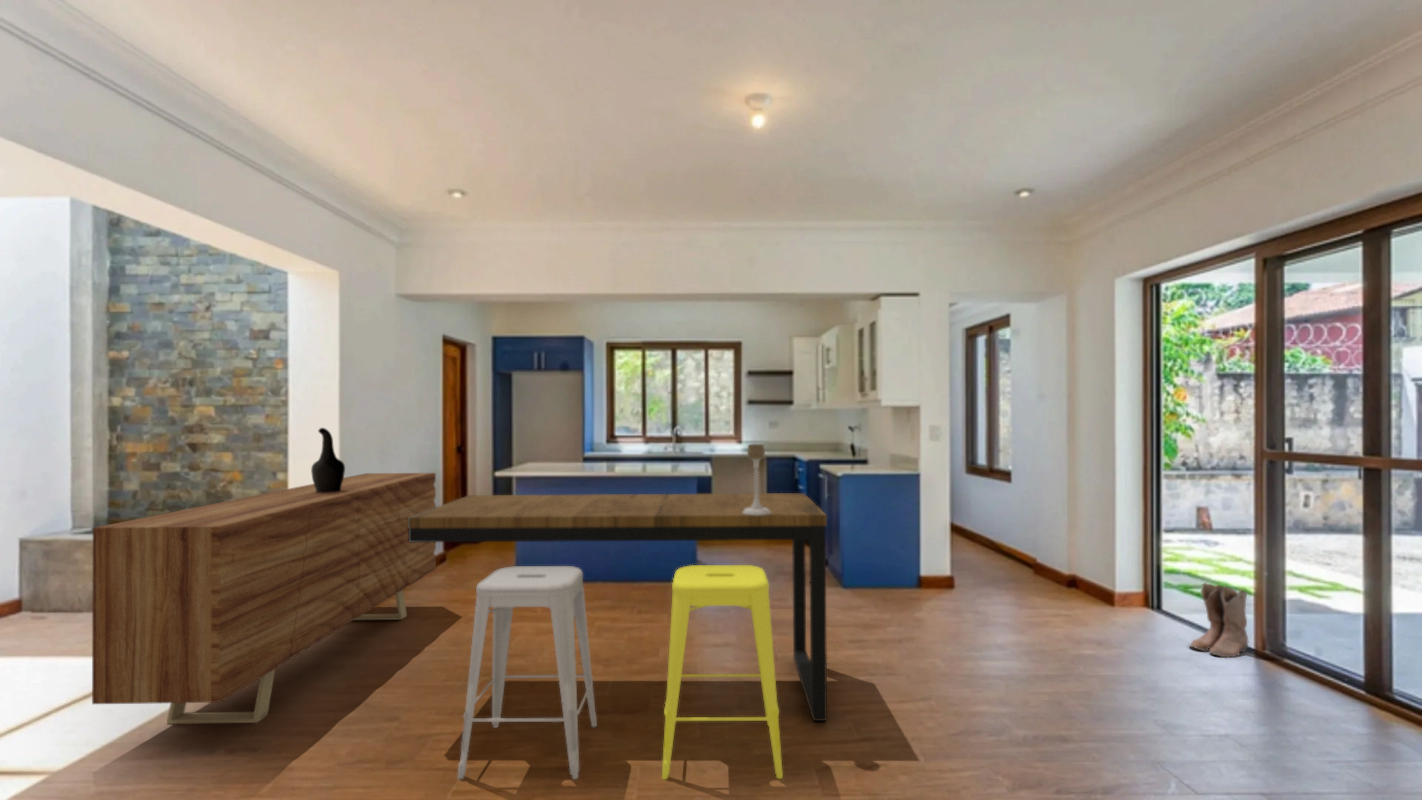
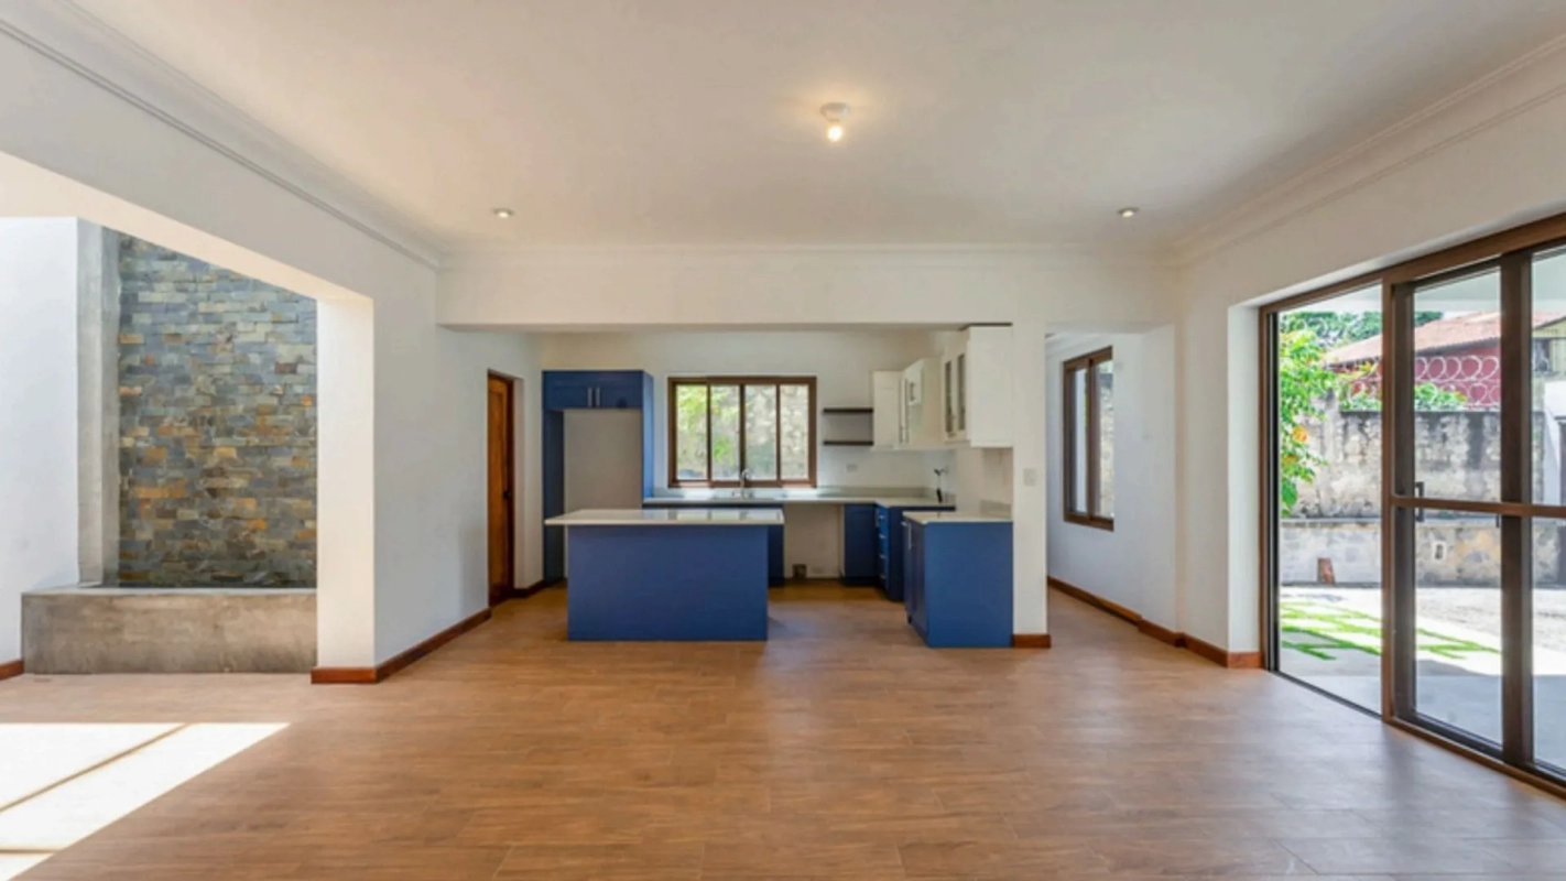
- sideboard [91,472,437,725]
- candle holder [743,443,771,515]
- boots [1187,581,1249,658]
- decorative vase [310,427,346,493]
- dining table [408,492,828,781]
